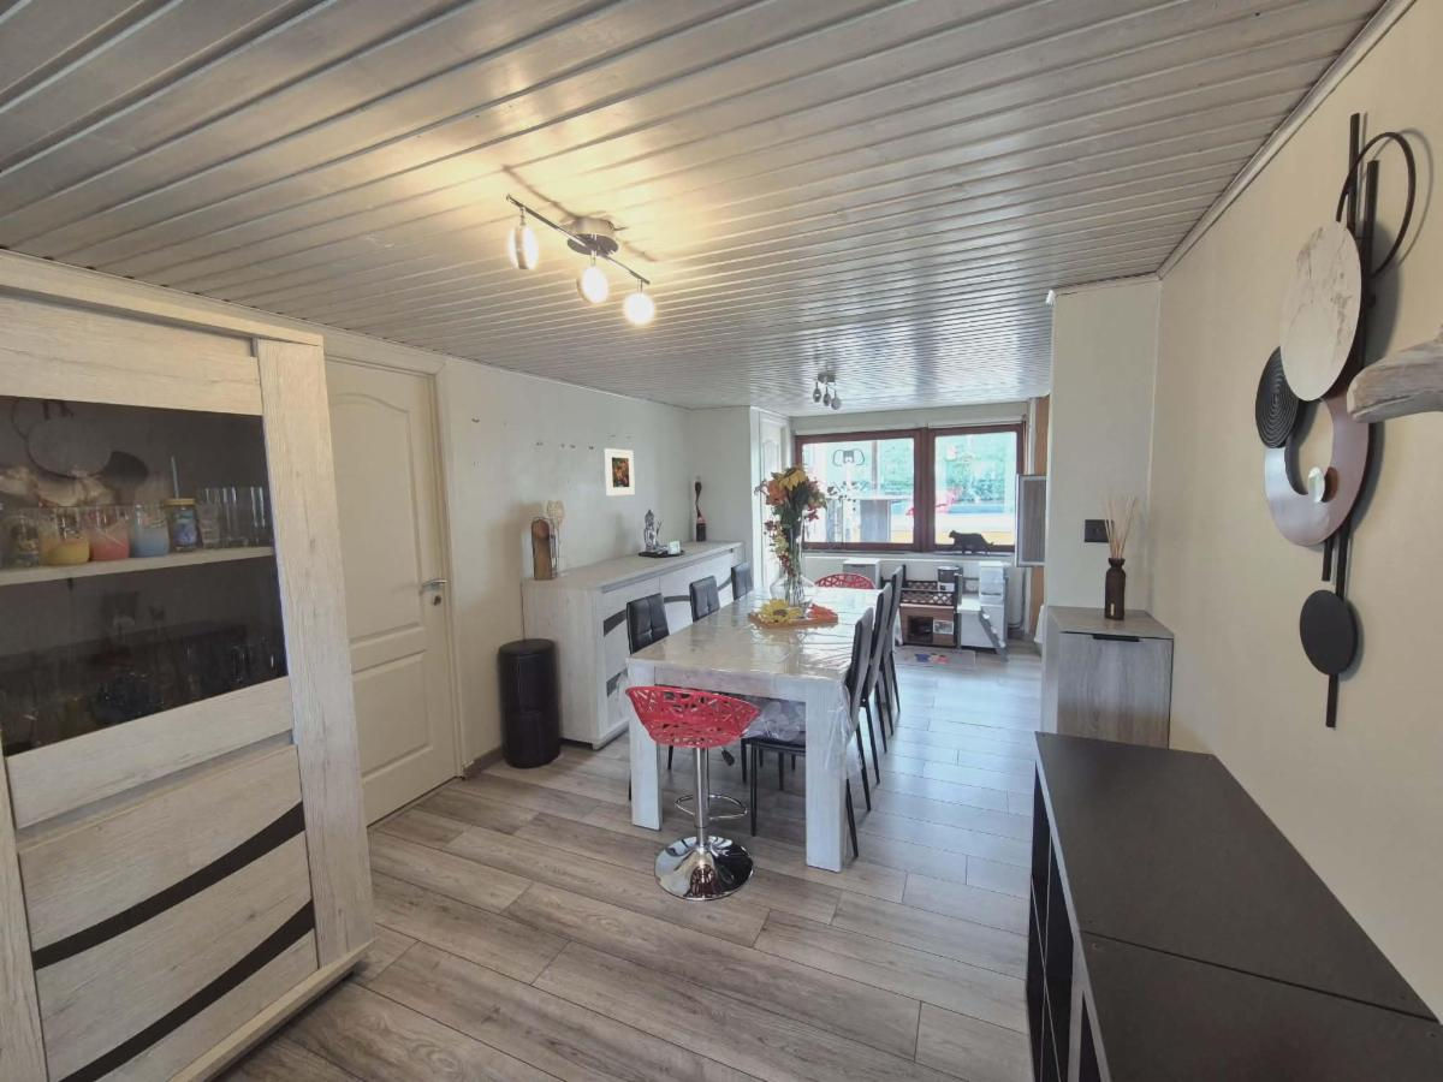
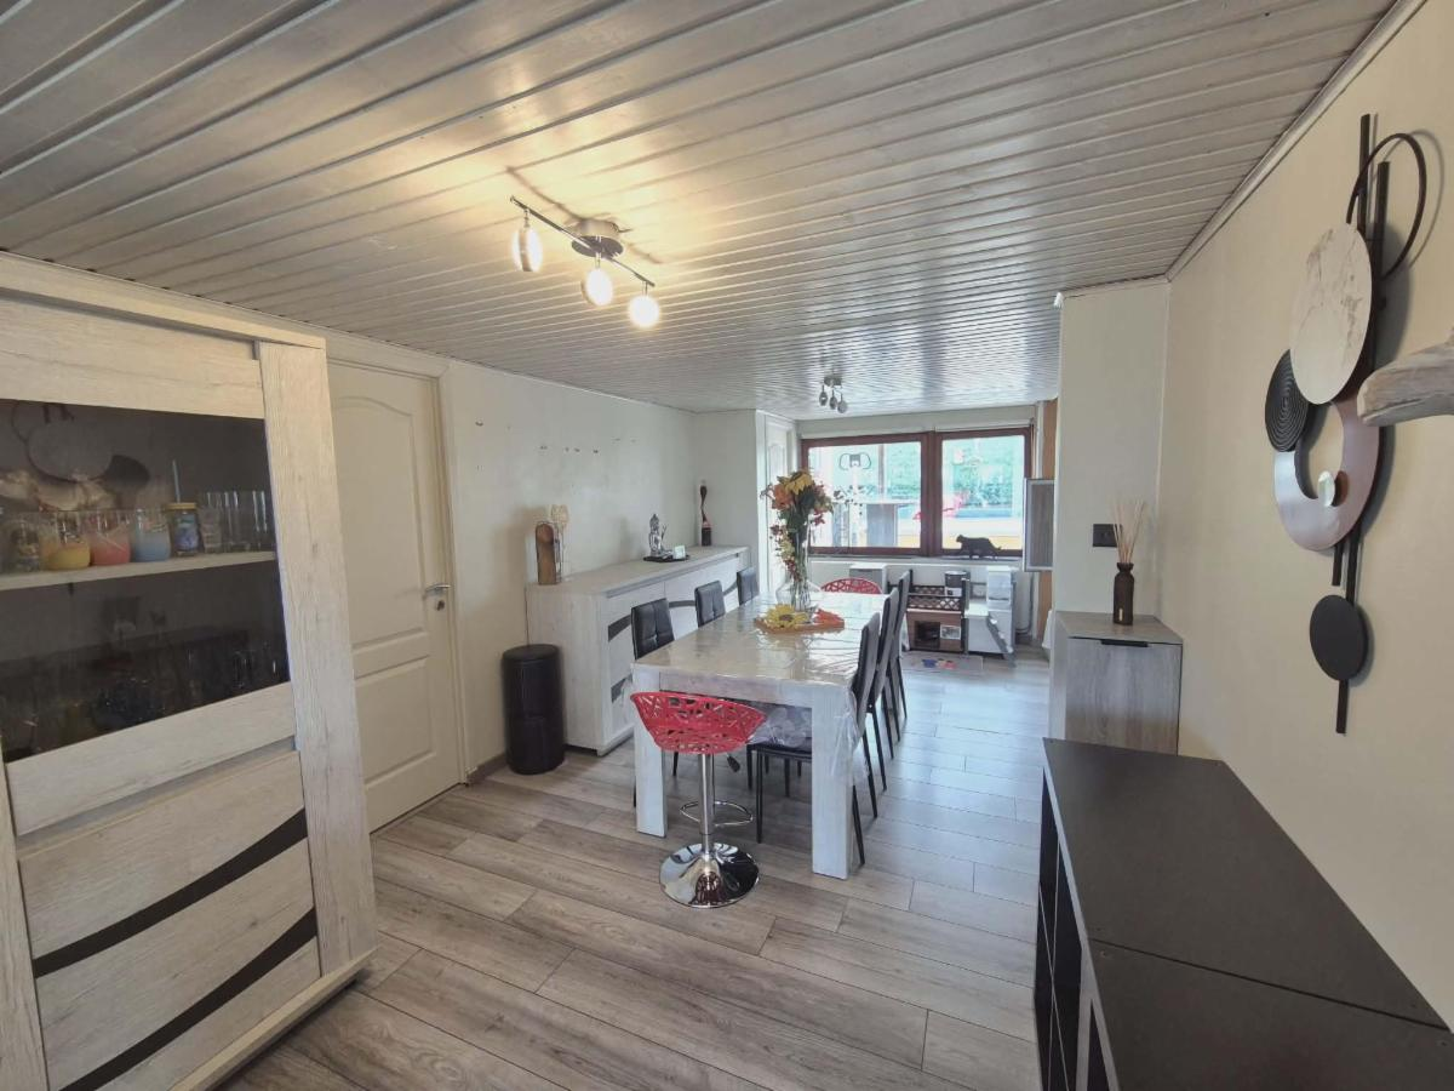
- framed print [604,447,636,497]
